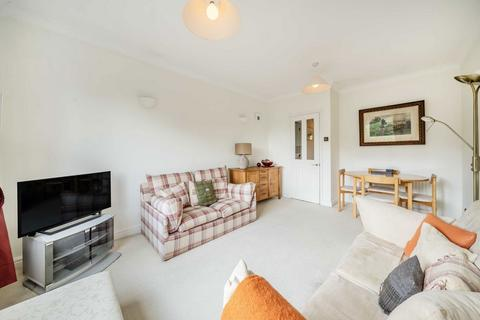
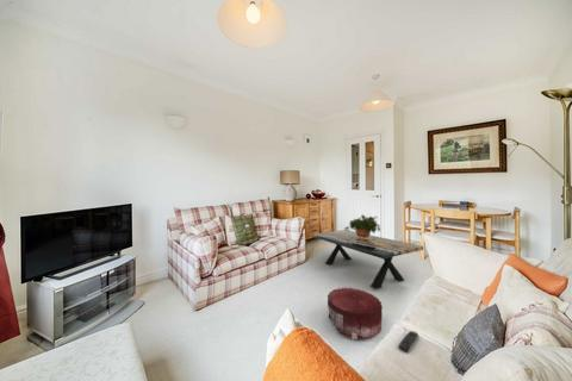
+ pouf [327,286,384,341]
+ potted plant [343,213,381,239]
+ coffee table [311,229,424,291]
+ remote control [397,330,419,354]
